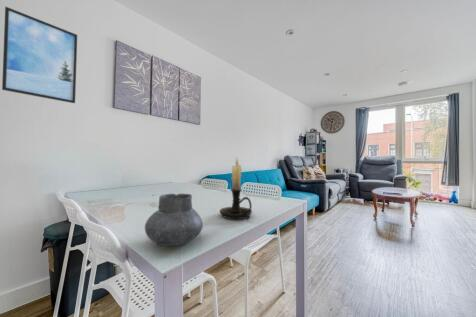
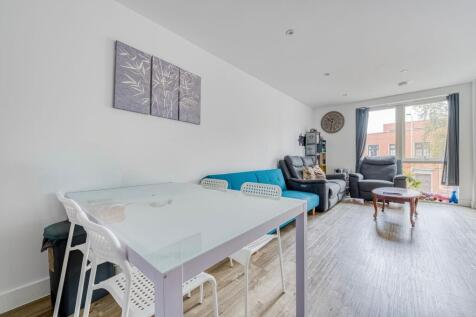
- candle holder [219,155,253,221]
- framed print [1,6,78,104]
- vase [144,193,204,247]
